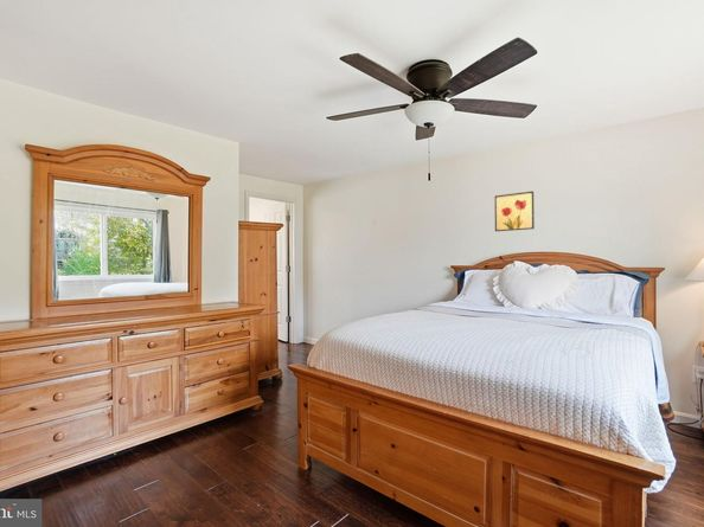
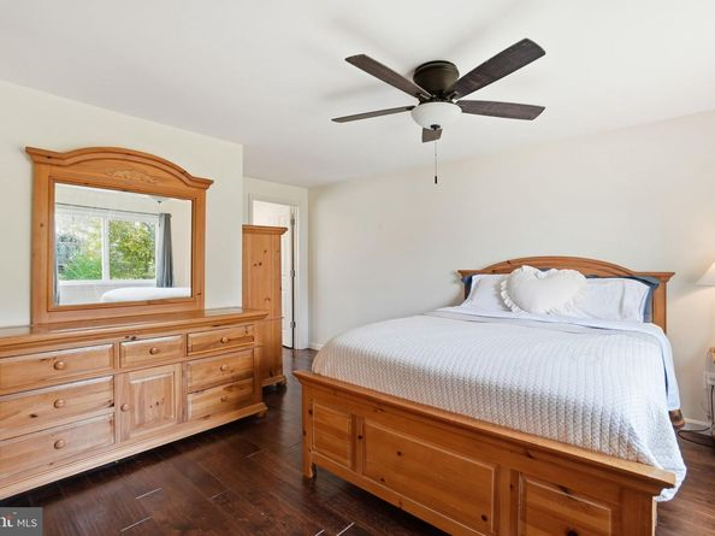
- wall art [494,191,536,232]
